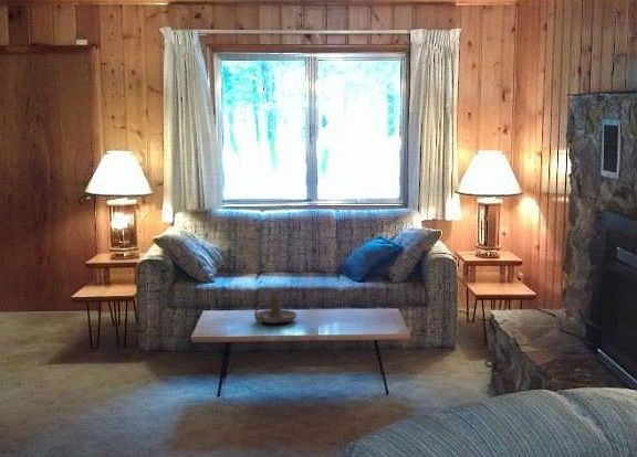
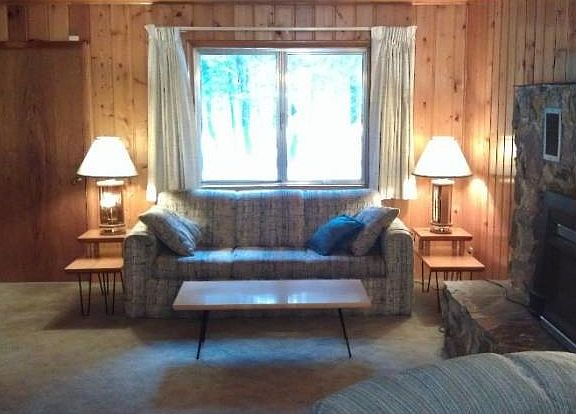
- candle holder [253,291,297,325]
